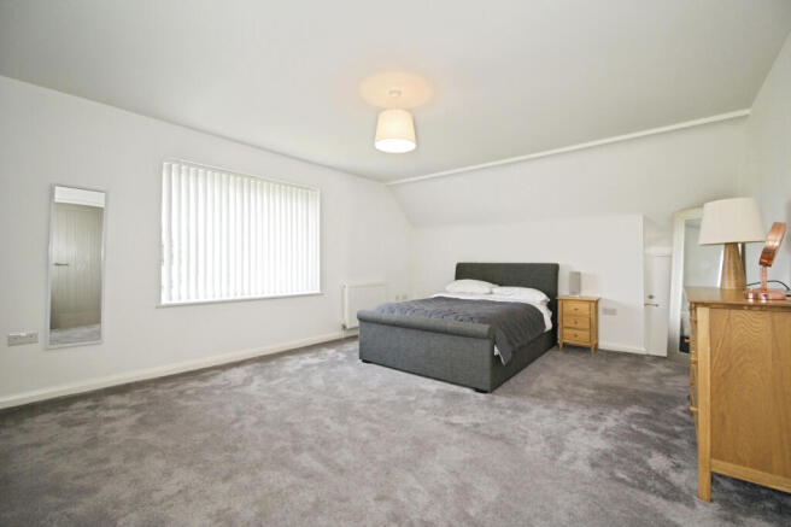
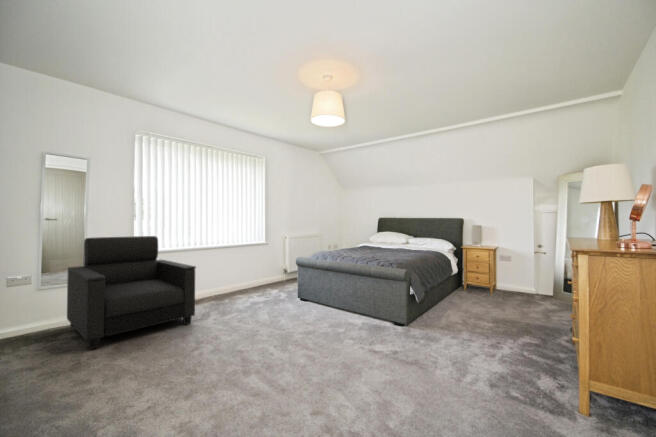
+ armchair [66,235,197,350]
